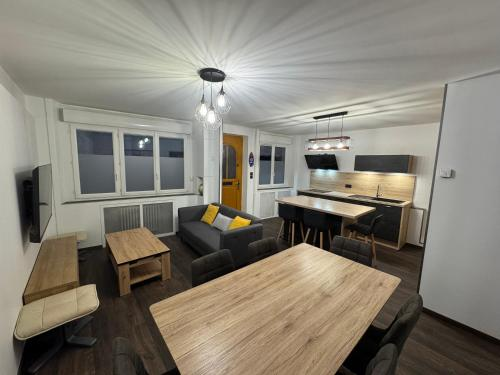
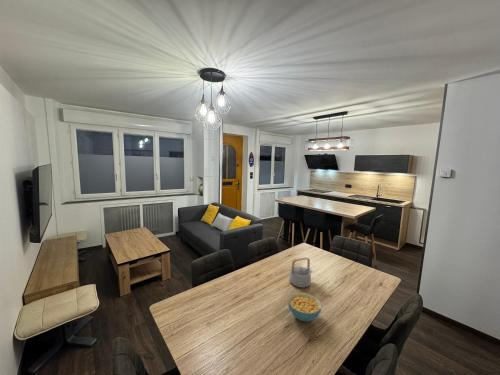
+ cereal bowl [287,291,322,322]
+ teapot [289,256,314,289]
